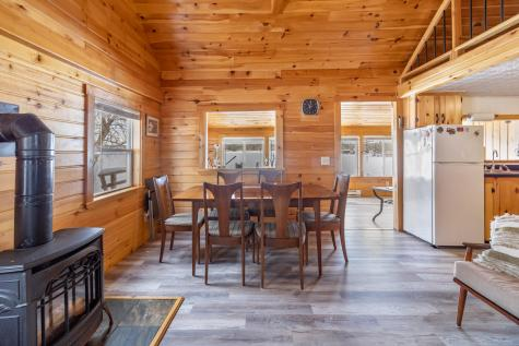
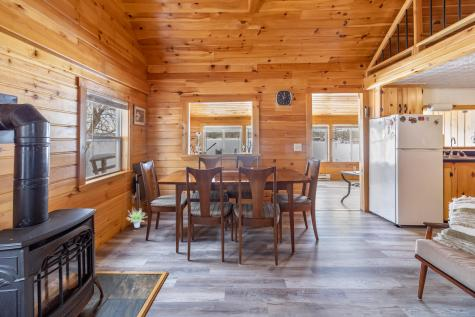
+ potted plant [125,206,147,229]
